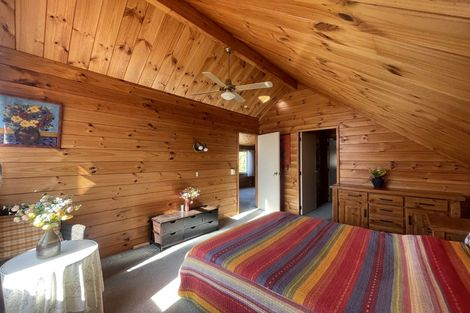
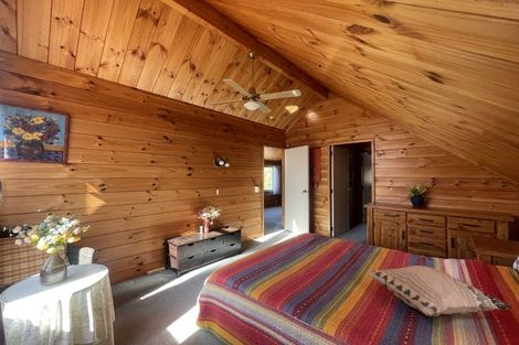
+ decorative pillow [364,265,515,317]
